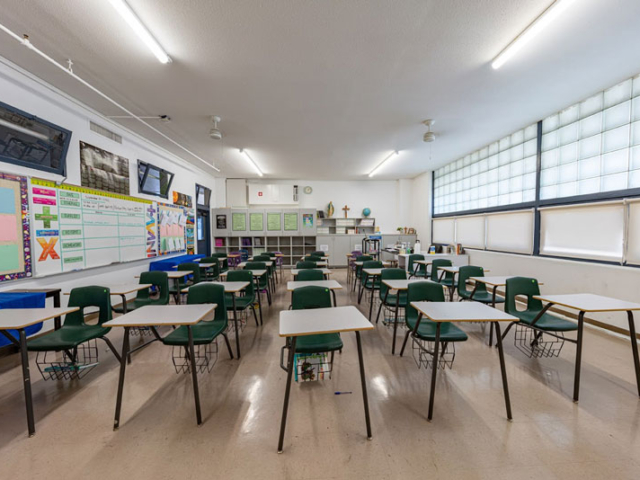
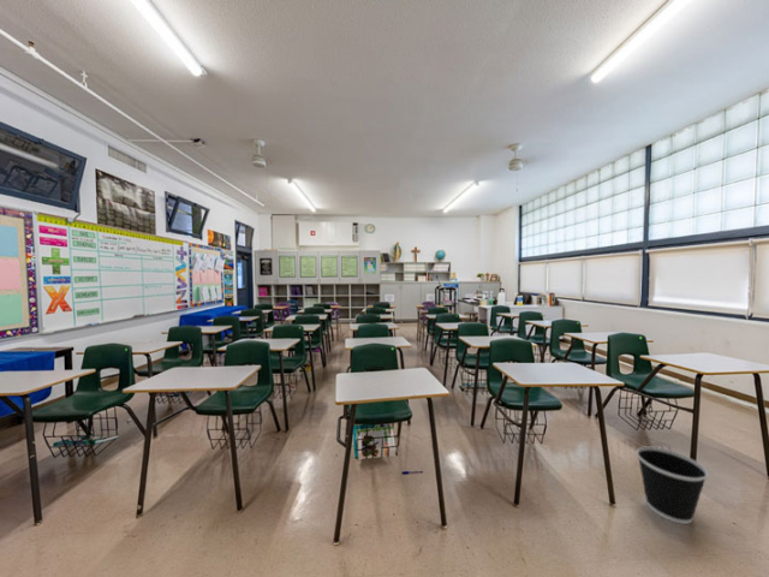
+ wastebasket [636,446,709,525]
